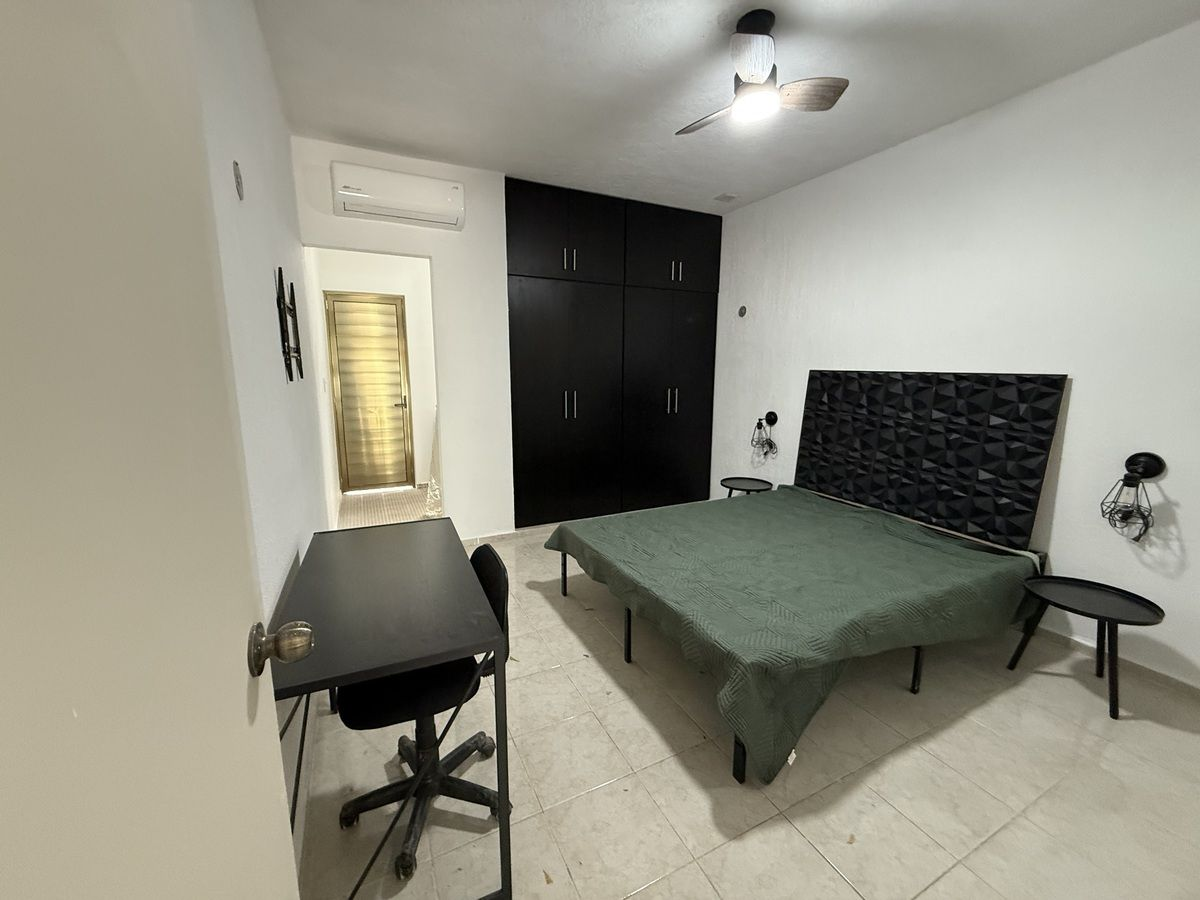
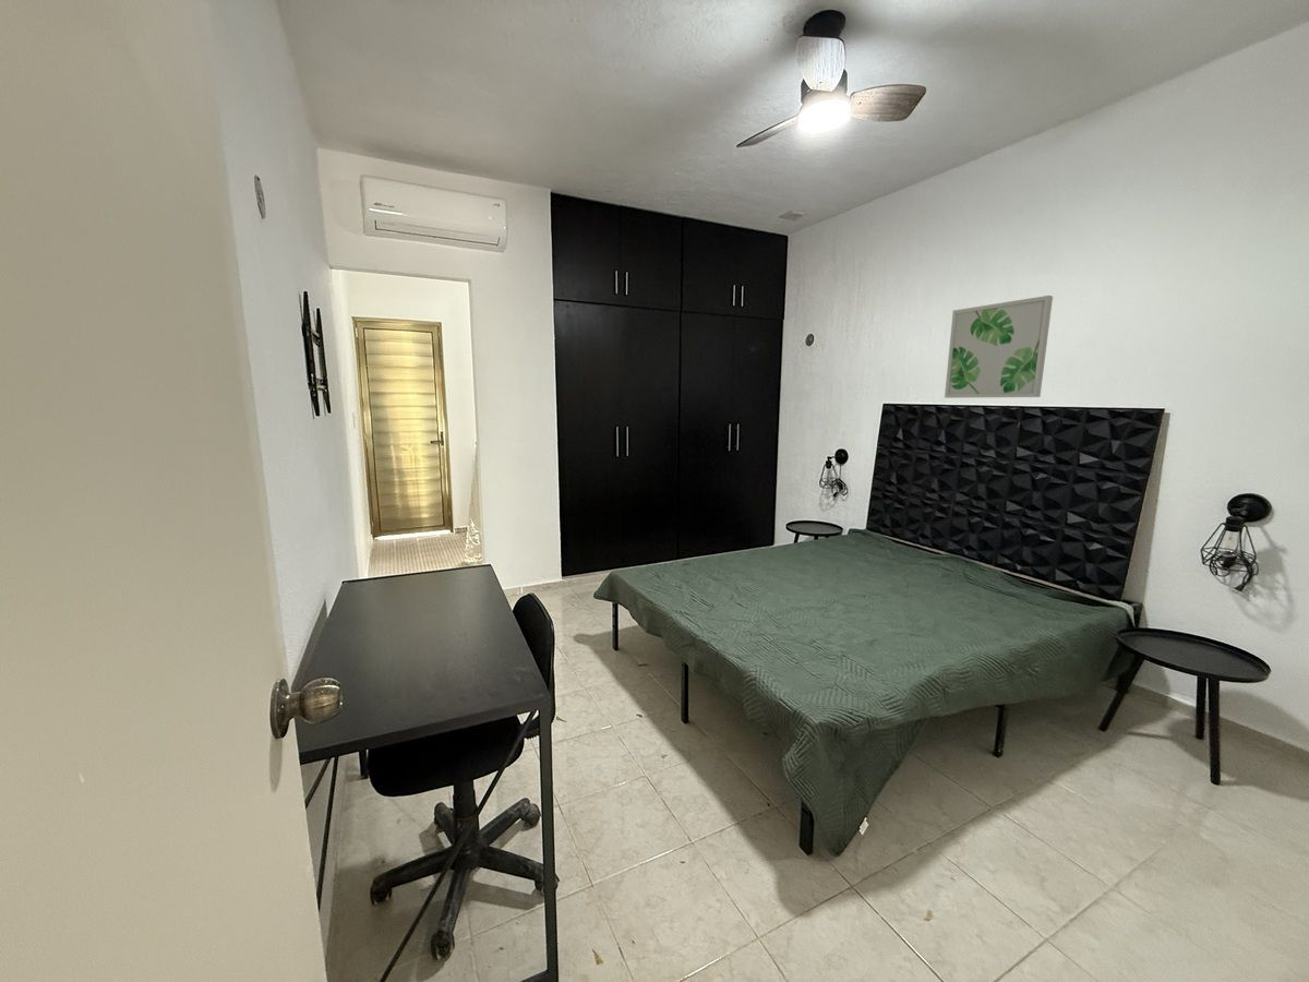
+ wall art [944,295,1054,399]
